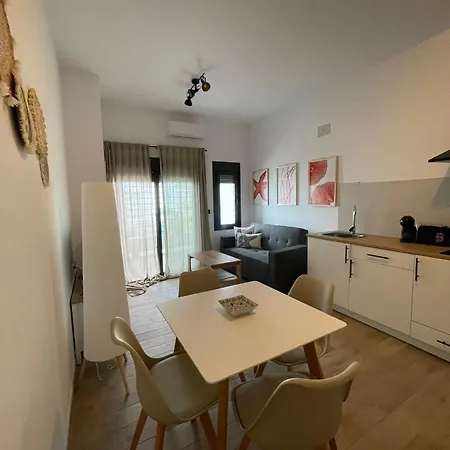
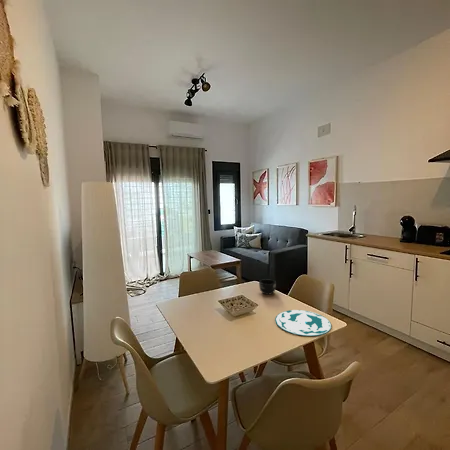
+ plate [274,309,332,337]
+ mug [258,278,277,296]
